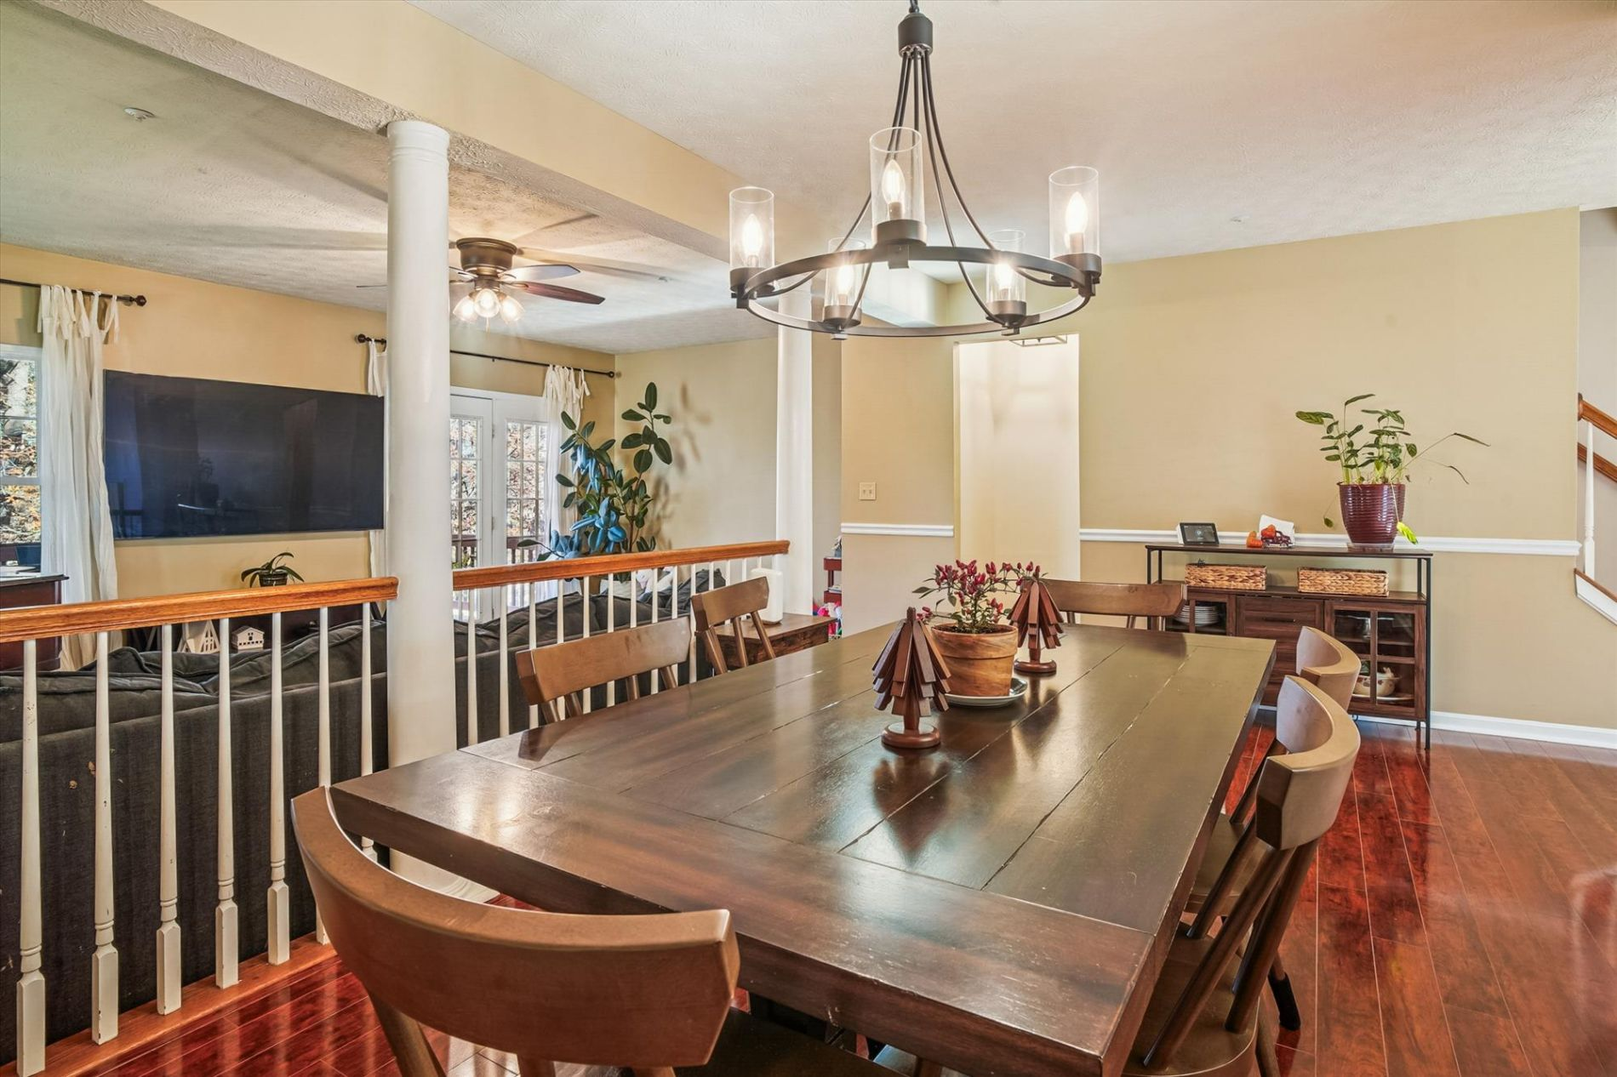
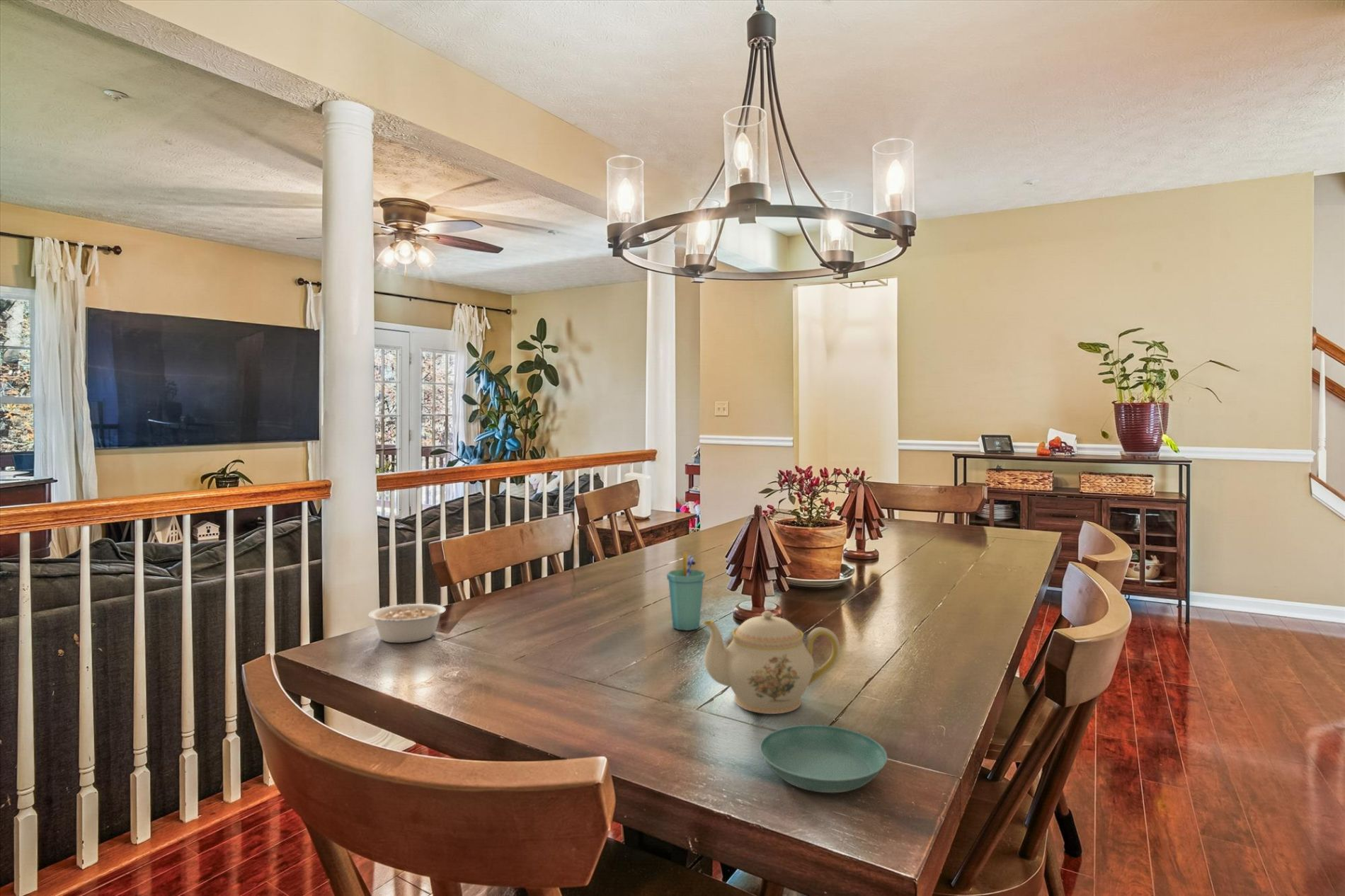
+ cup [666,551,706,631]
+ legume [367,603,447,643]
+ teapot [702,610,841,715]
+ saucer [759,724,888,793]
